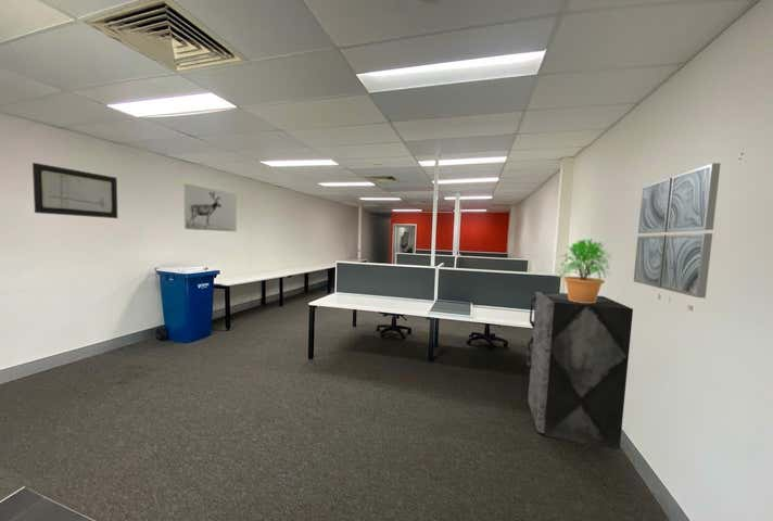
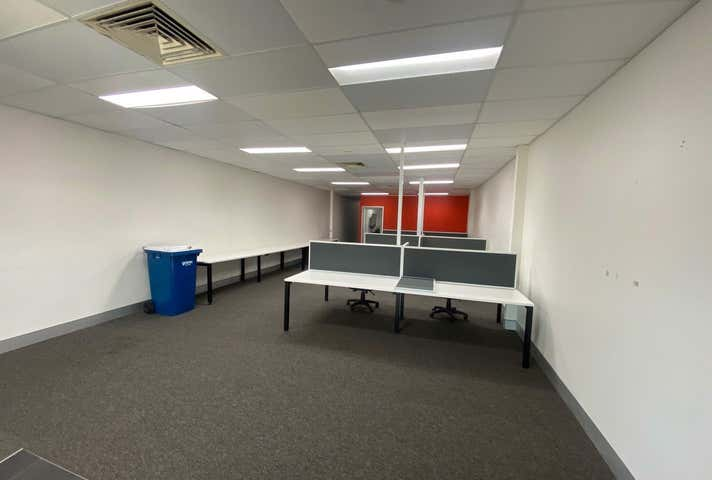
- storage cabinet [525,291,634,452]
- wall art [31,162,118,219]
- wall art [183,182,238,232]
- wall art [633,162,722,300]
- potted plant [557,237,613,303]
